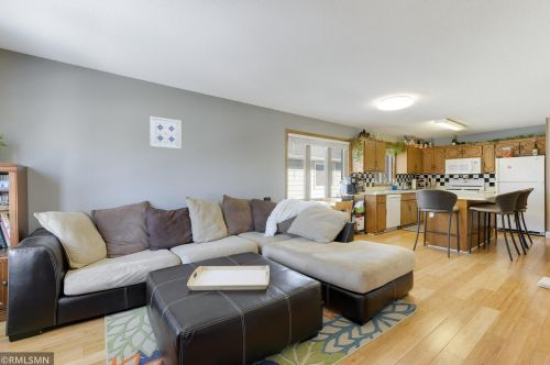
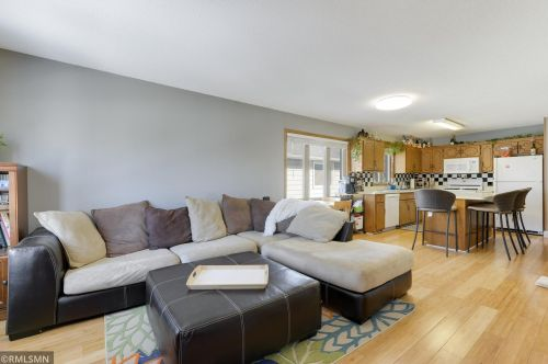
- wall art [148,115,183,150]
